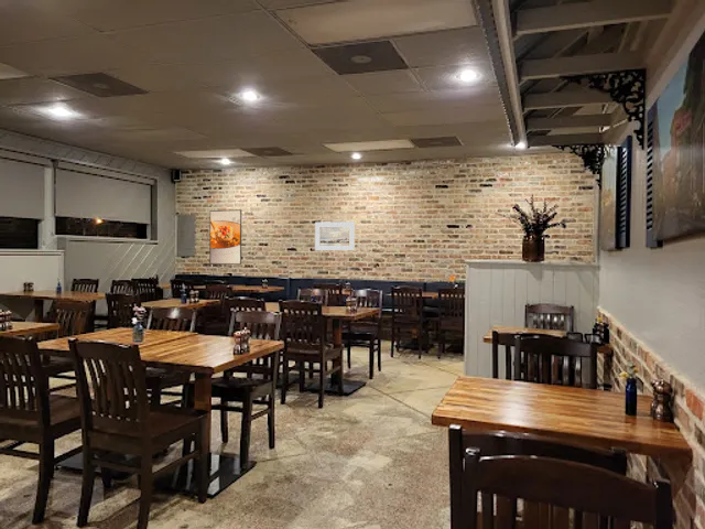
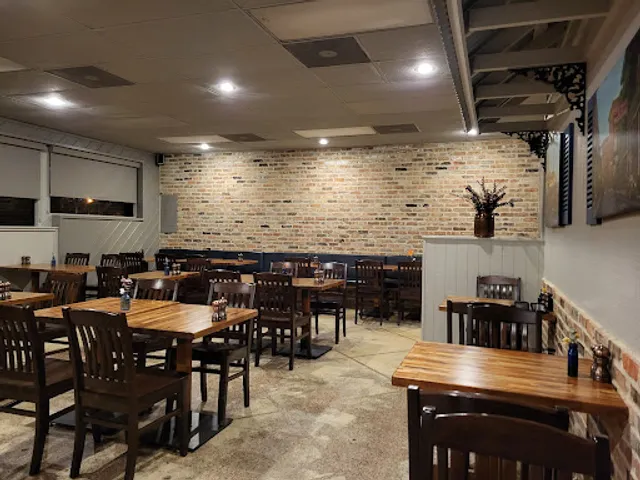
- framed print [208,208,242,266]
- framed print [314,220,356,251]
